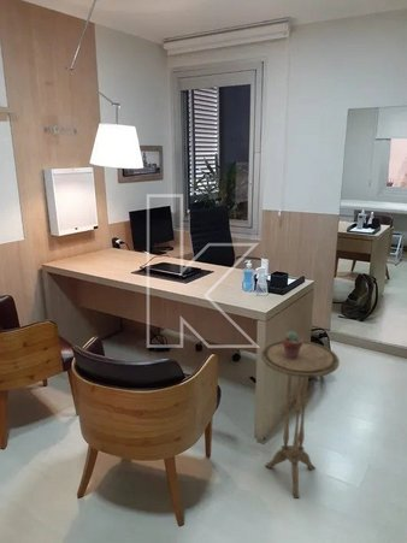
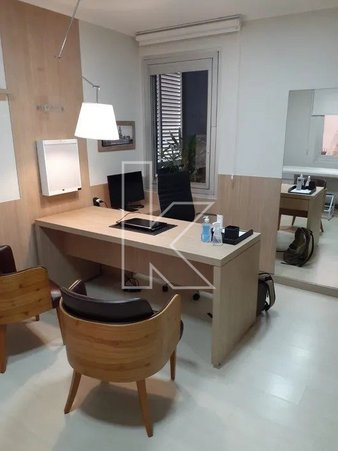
- potted succulent [281,330,303,359]
- side table [260,340,341,500]
